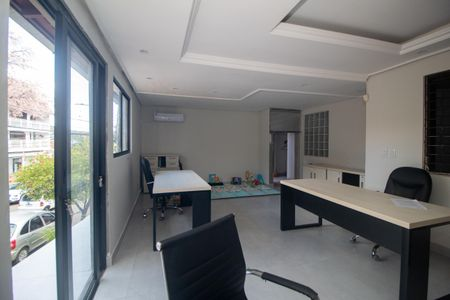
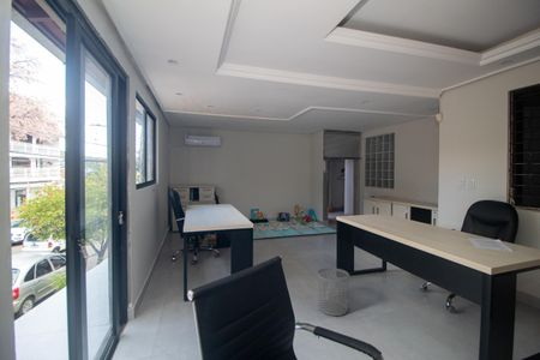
+ waste bin [317,266,350,317]
